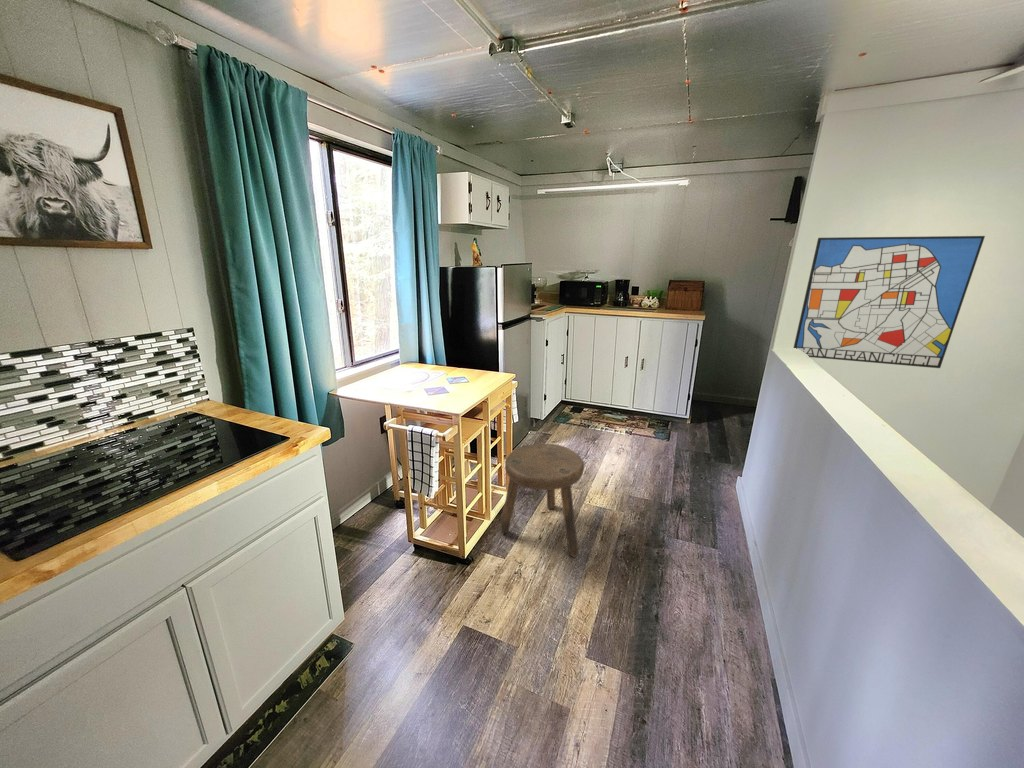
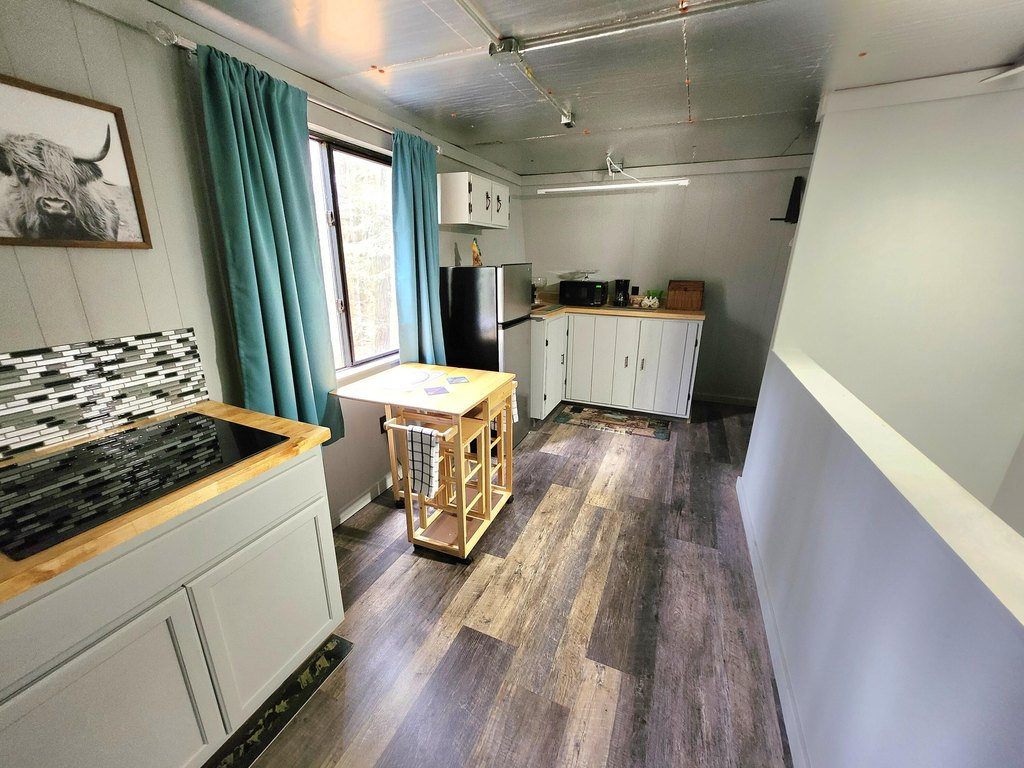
- wall art [793,235,986,369]
- stool [500,443,585,558]
